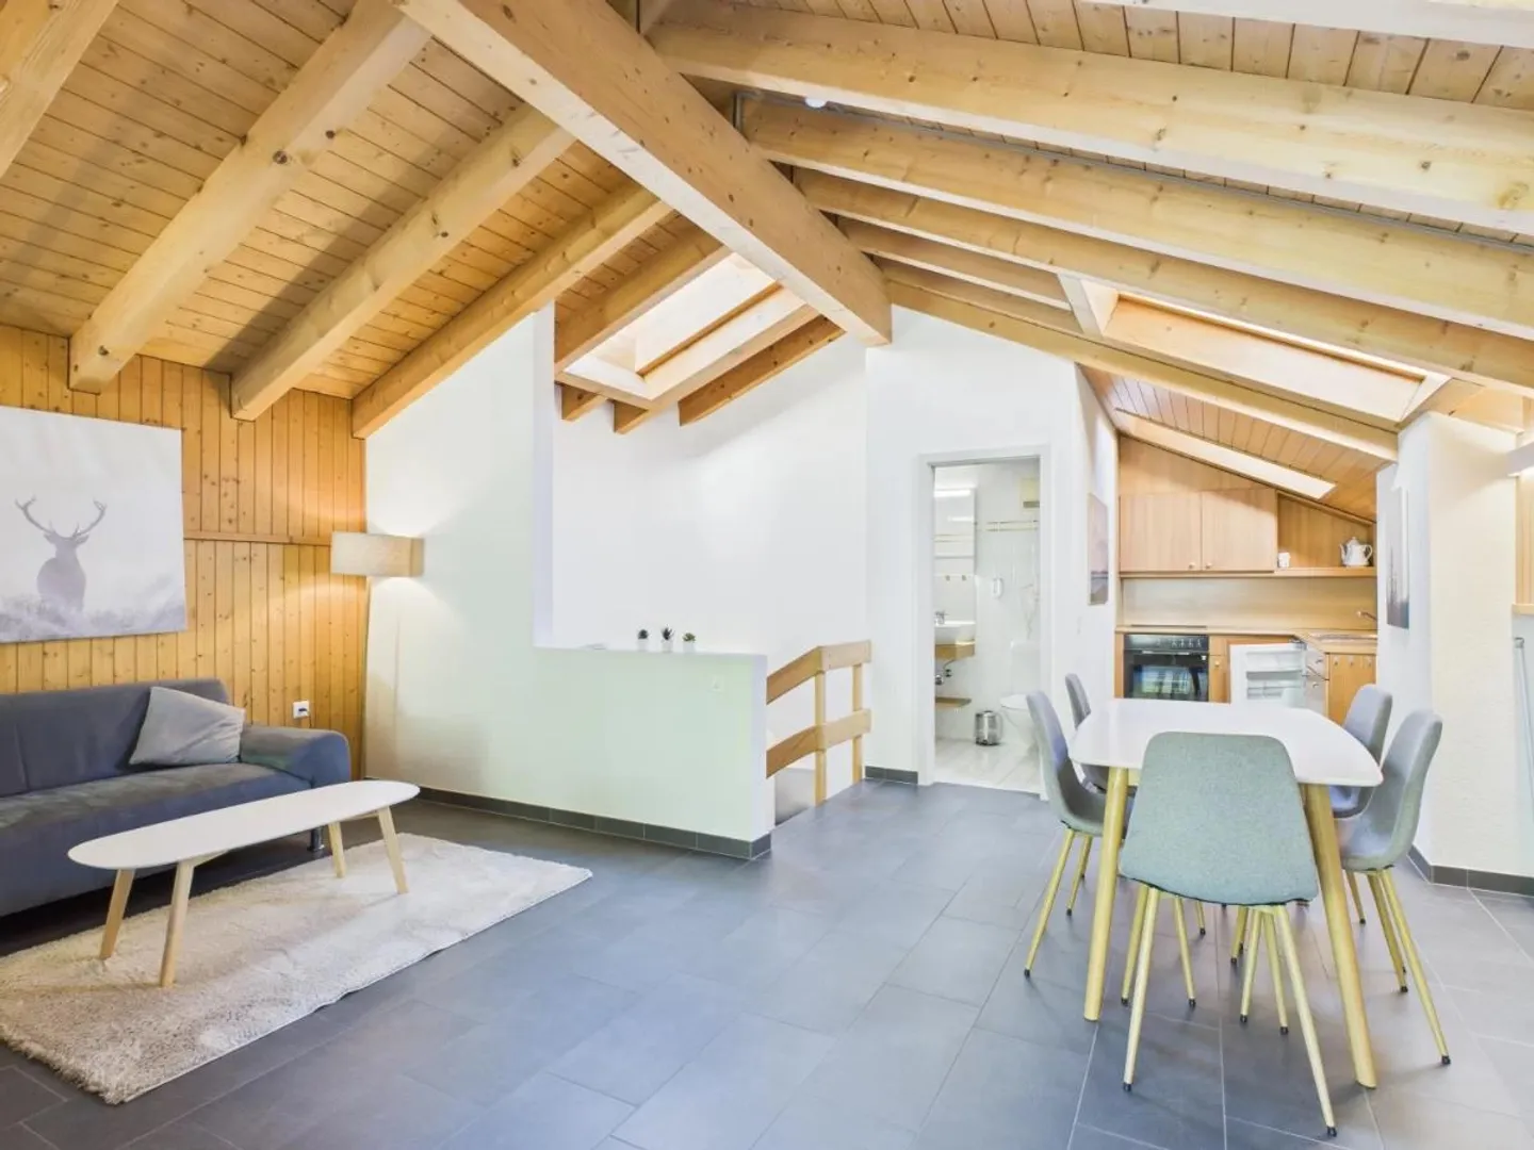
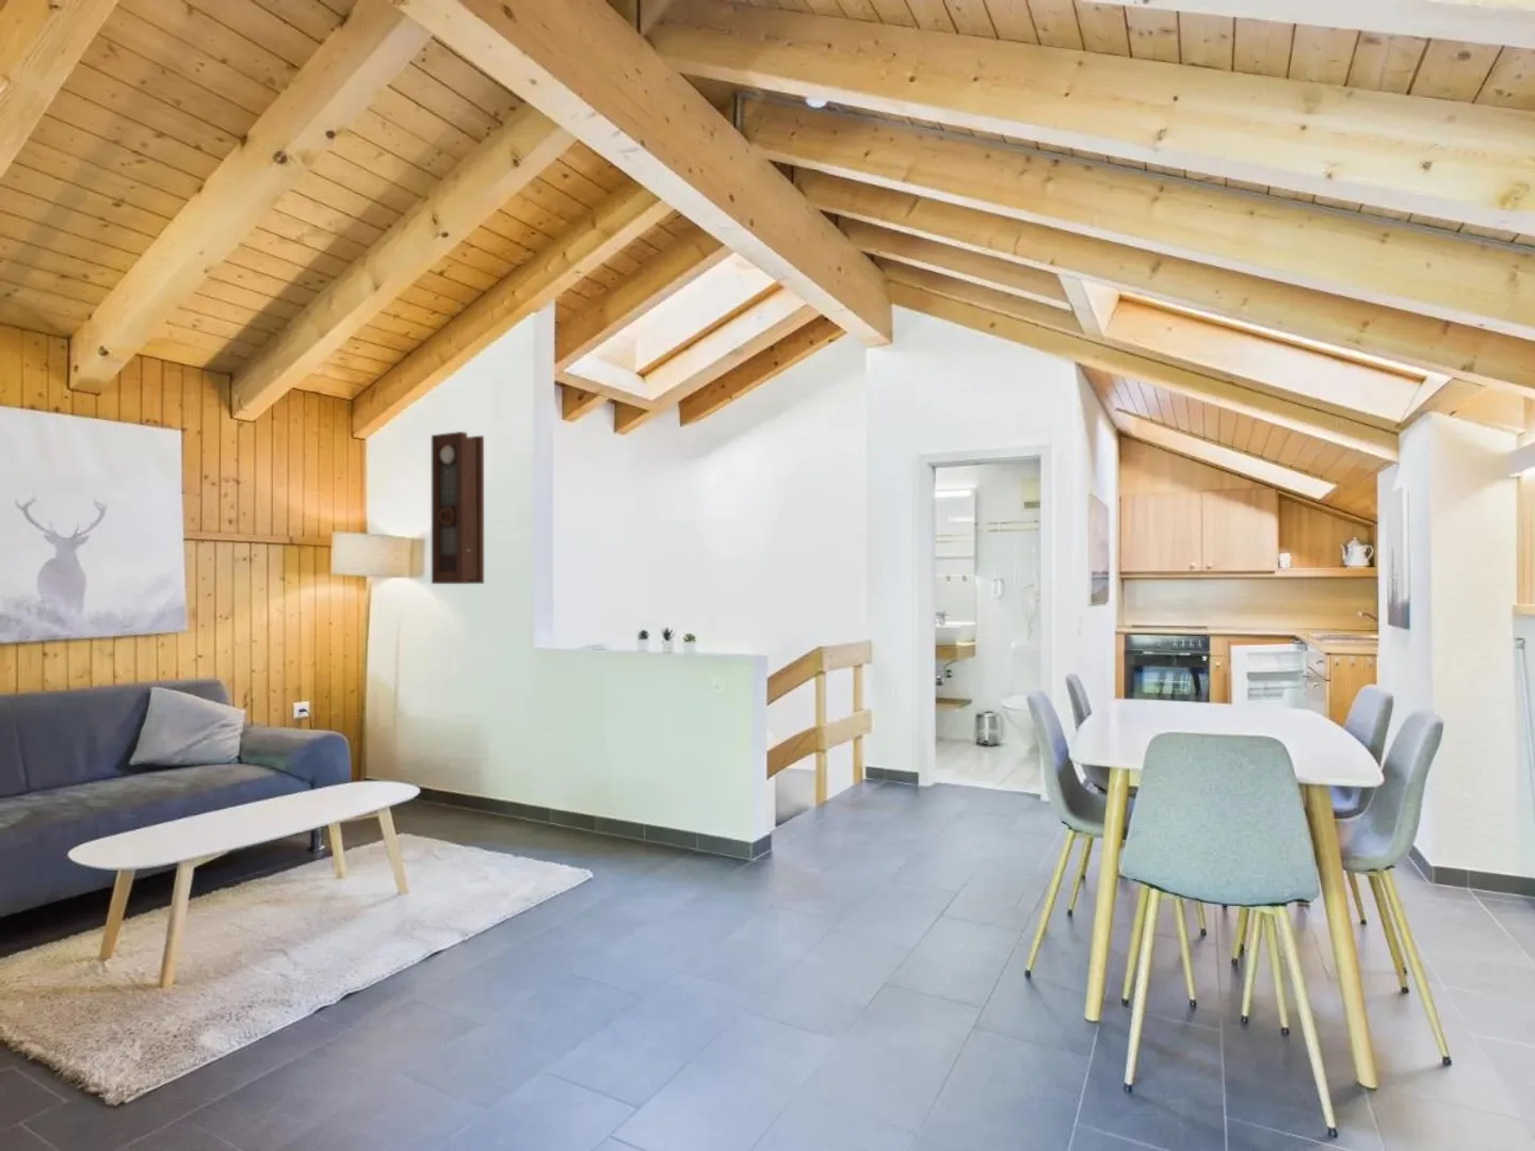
+ pendulum clock [430,430,485,585]
